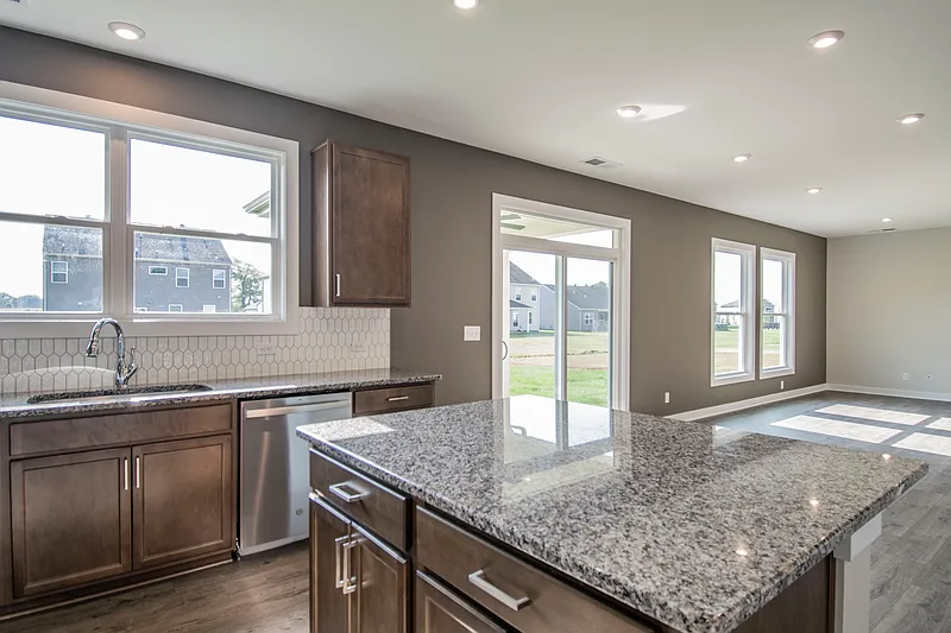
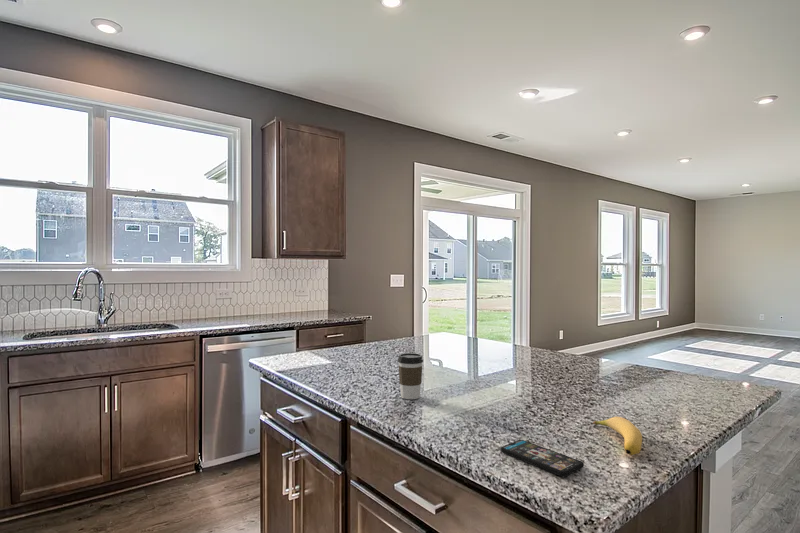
+ banana [592,416,643,456]
+ coffee cup [397,352,424,400]
+ smartphone [500,439,585,478]
